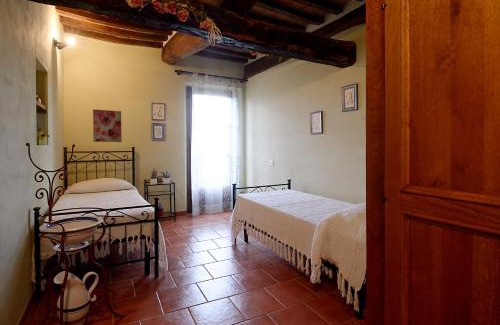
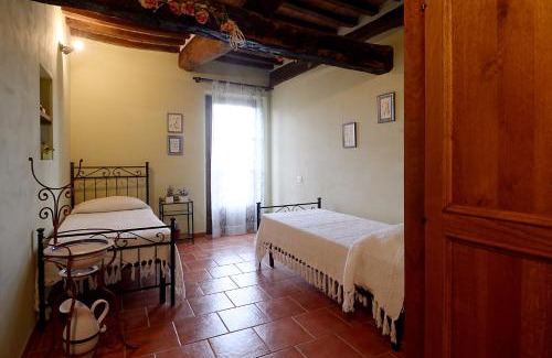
- wall art [92,108,123,143]
